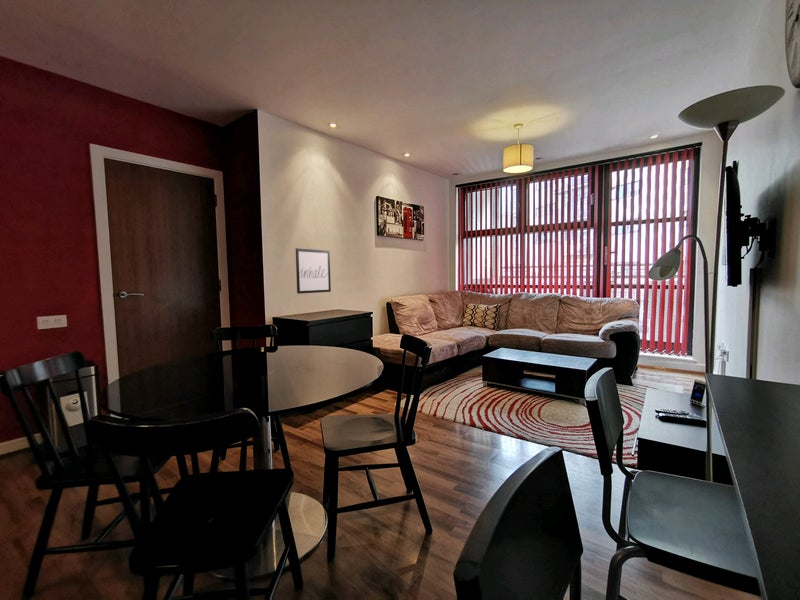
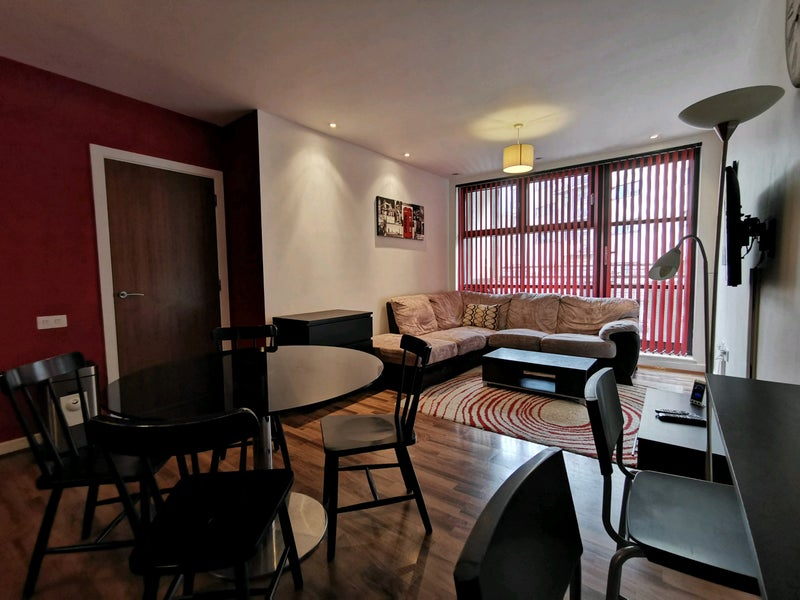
- wall art [295,247,332,295]
